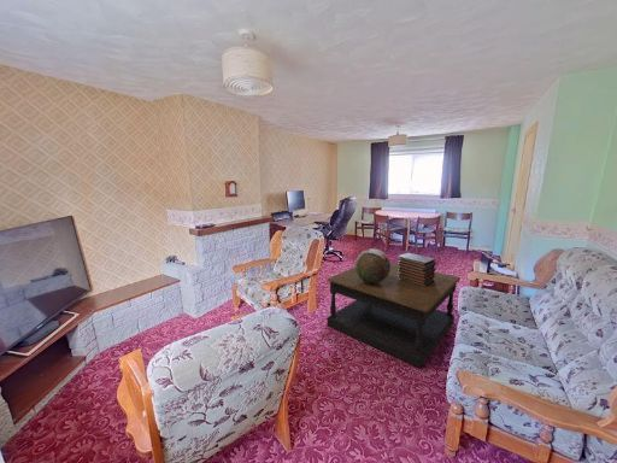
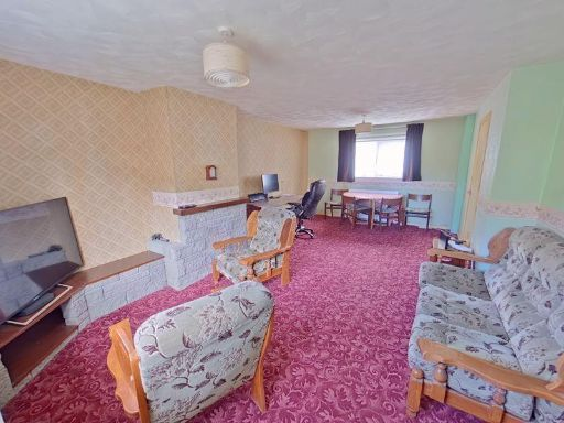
- decorative sphere [354,247,390,283]
- book stack [396,252,437,287]
- coffee table [325,260,462,369]
